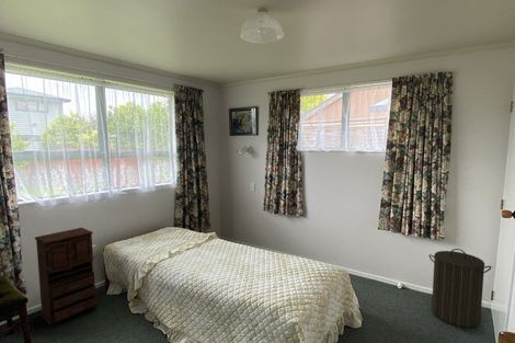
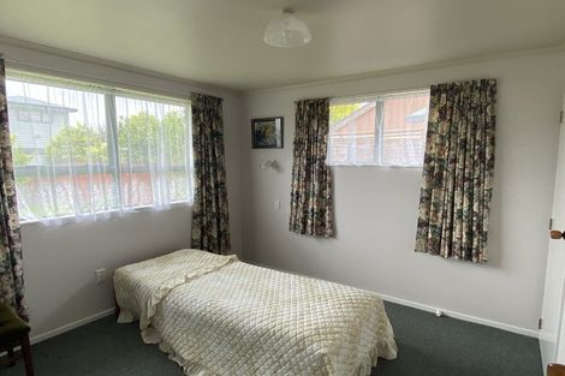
- chest of drawers [34,227,99,325]
- laundry hamper [428,248,492,329]
